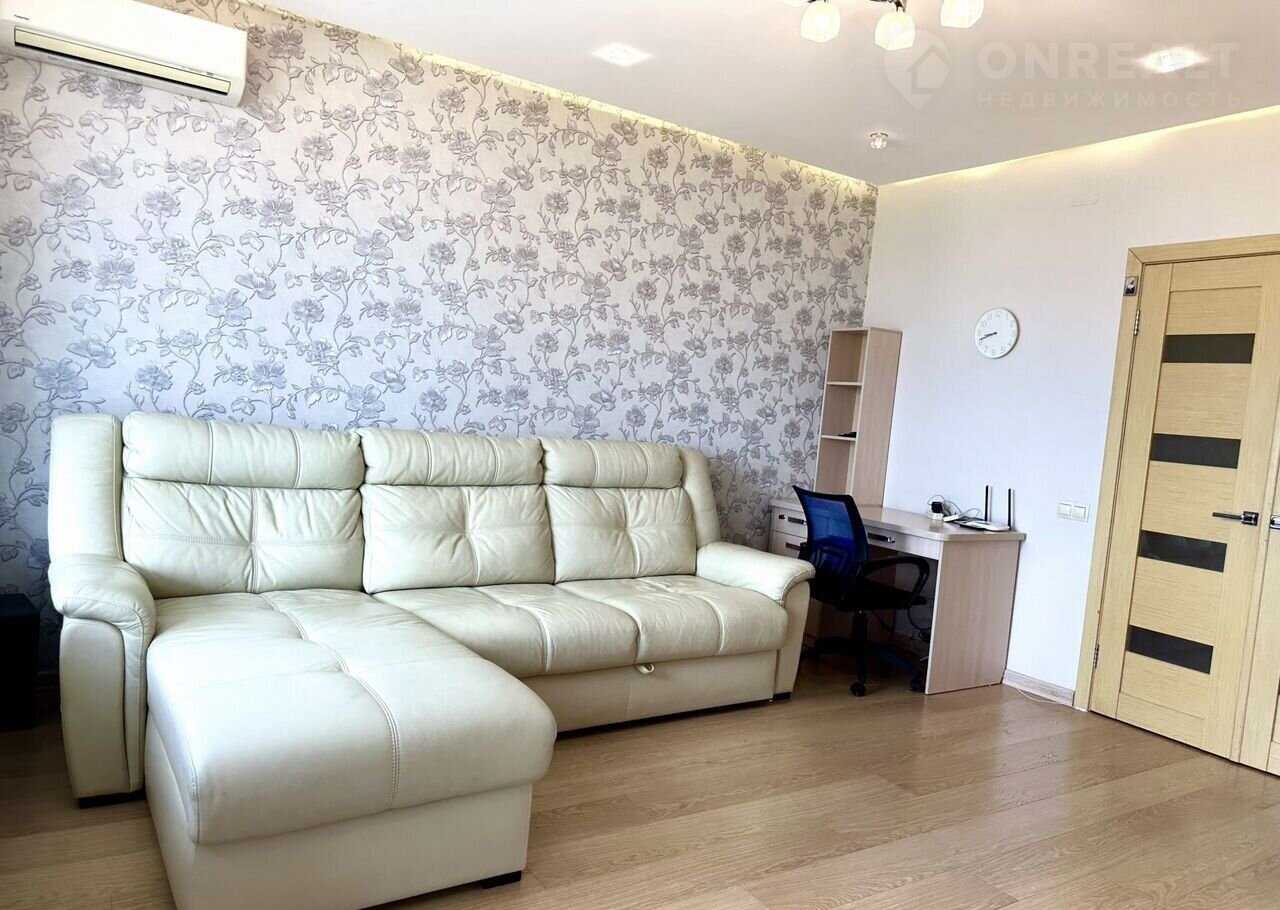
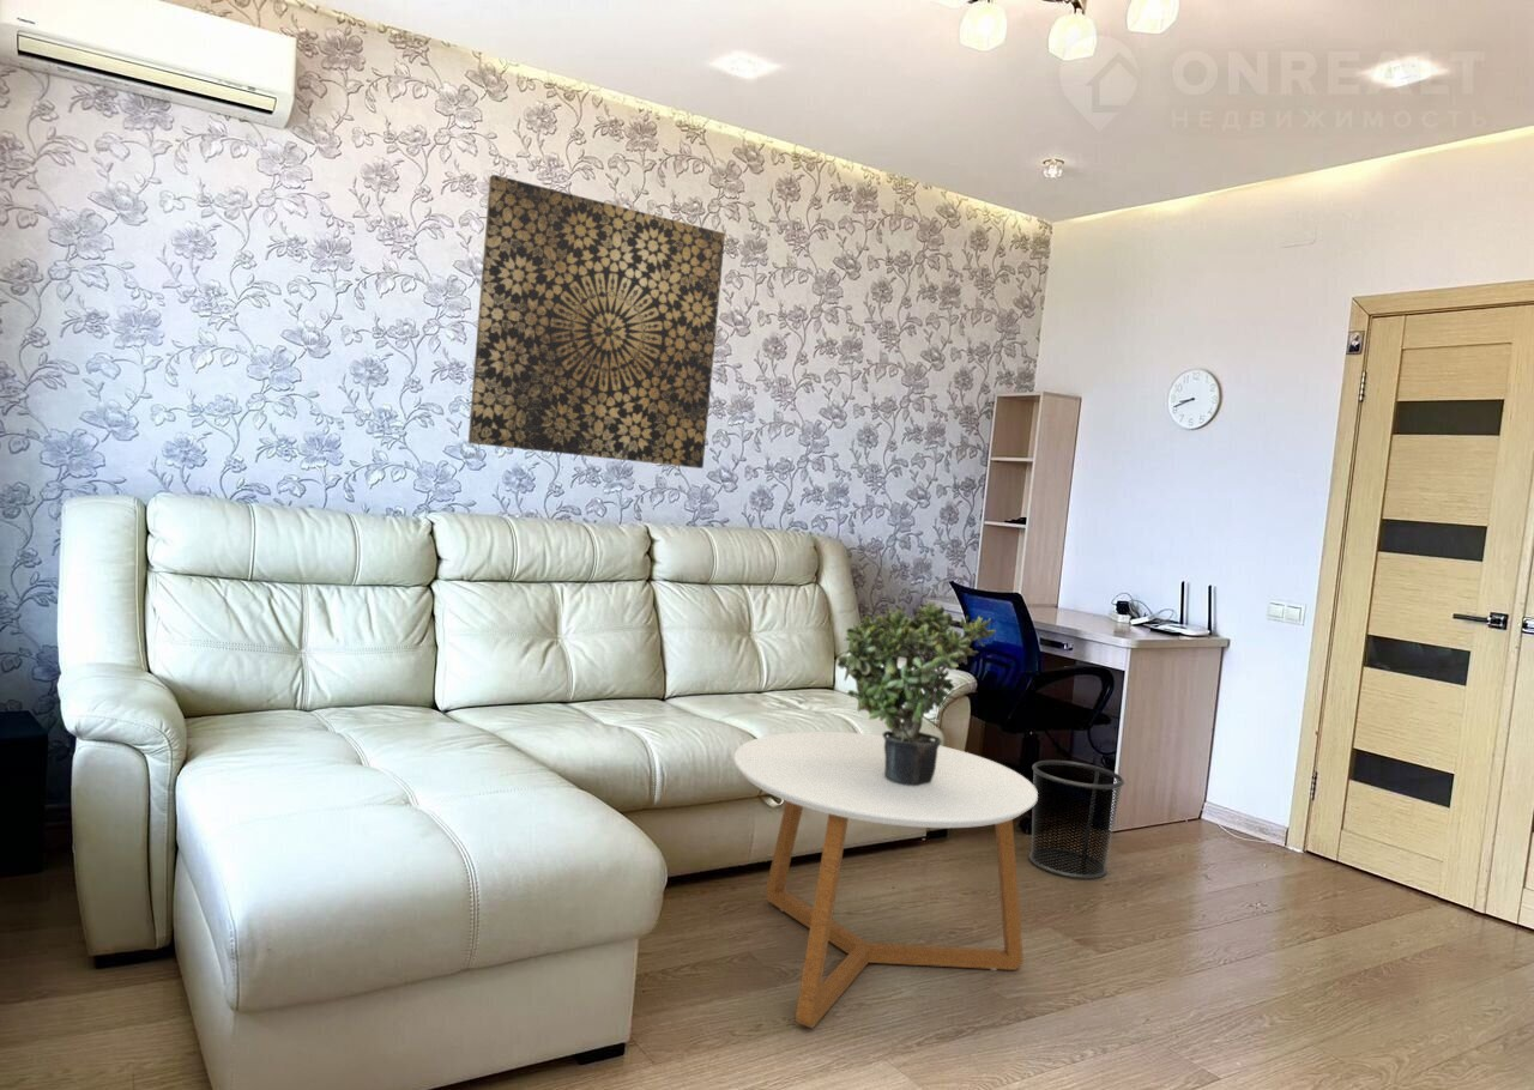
+ potted plant [837,598,997,786]
+ waste bin [1028,759,1125,880]
+ wall art [467,174,726,470]
+ coffee table [732,731,1039,1029]
